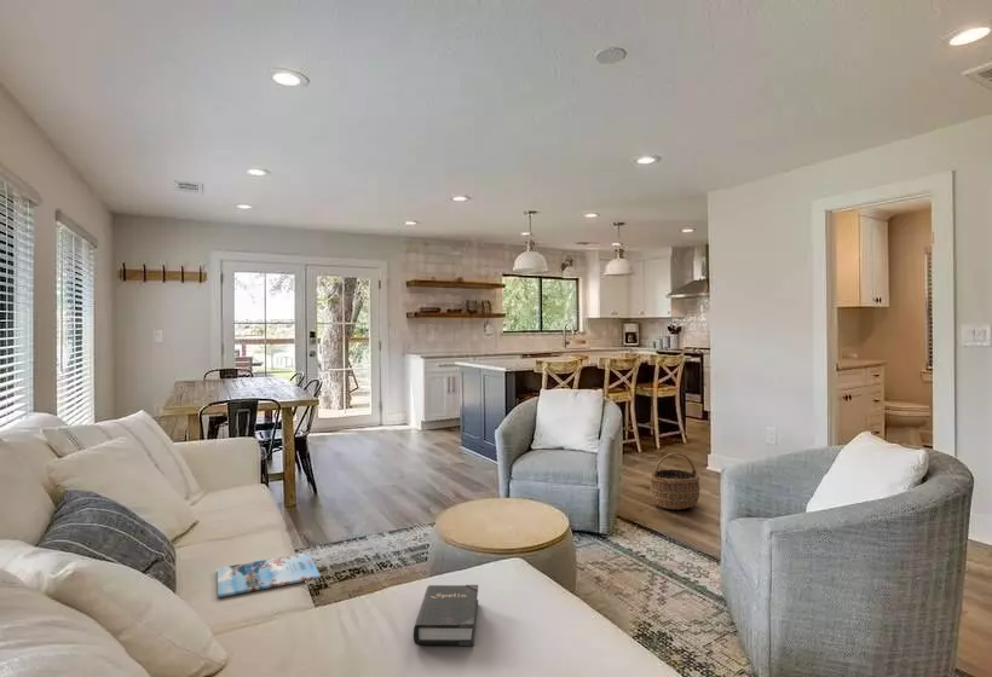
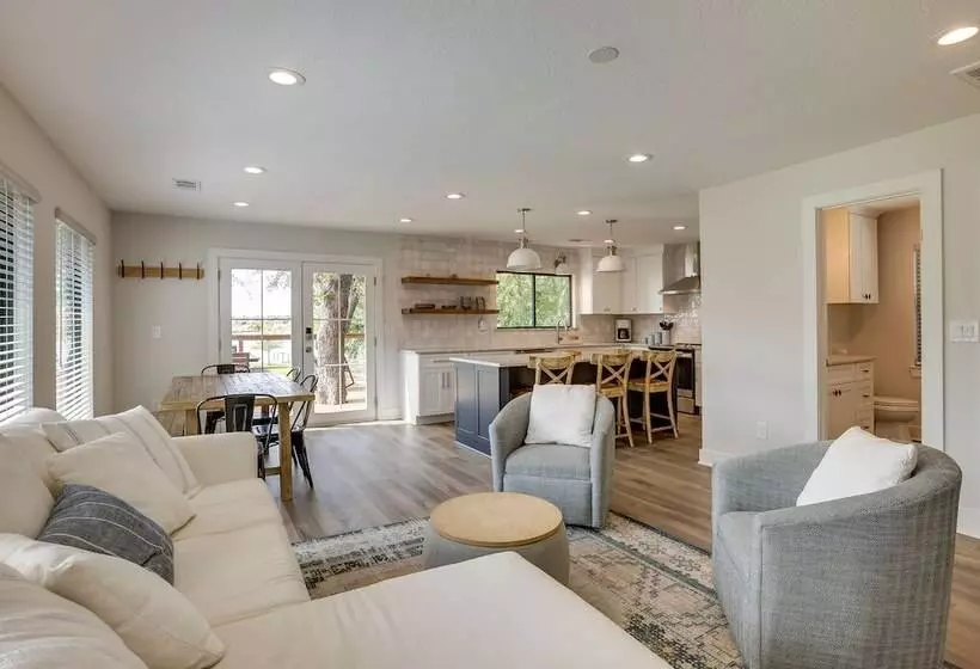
- magazine [217,551,322,598]
- hardback book [413,584,479,647]
- wicker basket [648,451,702,510]
